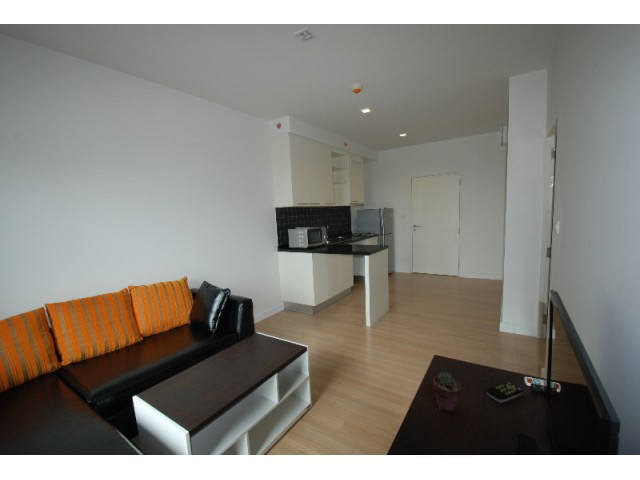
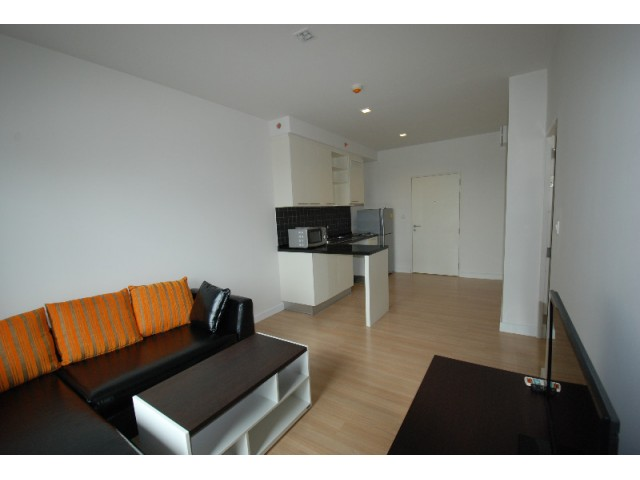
- remote control [485,381,524,404]
- potted succulent [432,371,462,413]
